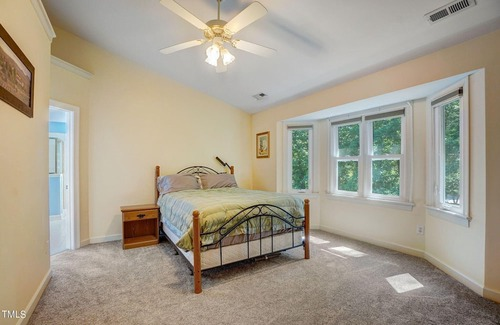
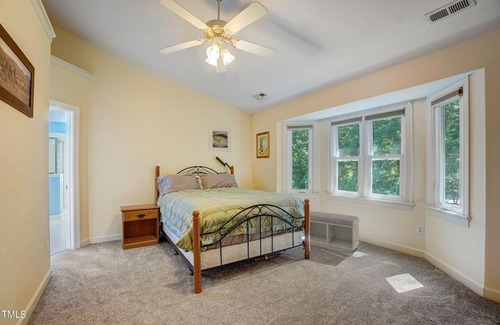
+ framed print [208,125,232,153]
+ bench [309,210,360,254]
